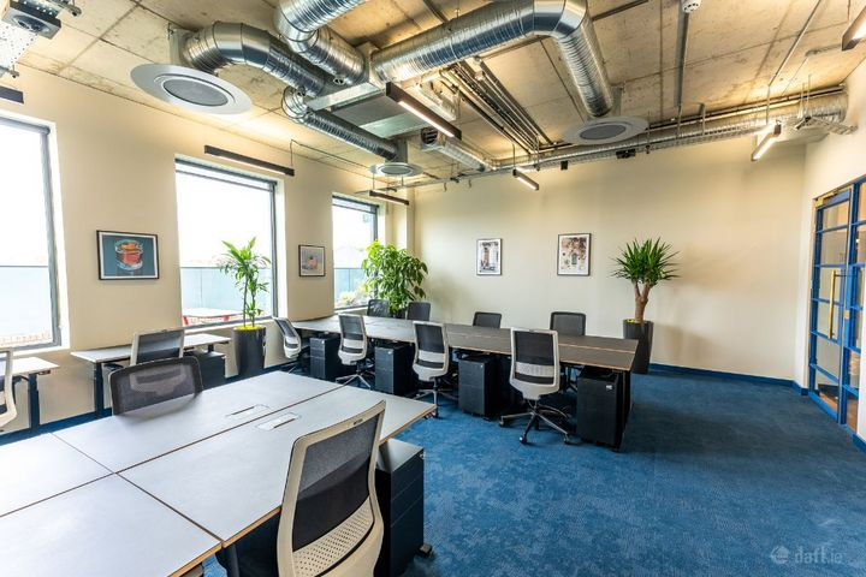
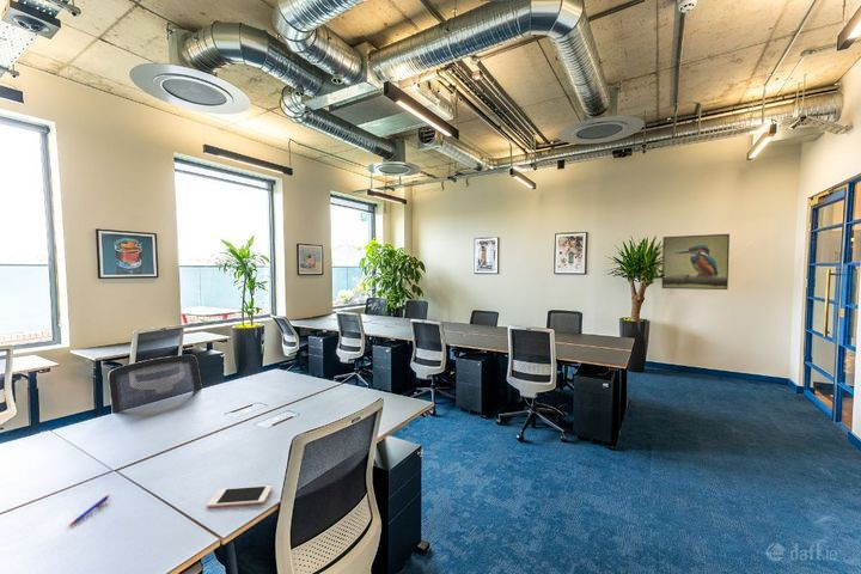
+ cell phone [206,484,273,508]
+ pen [68,494,111,527]
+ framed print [661,233,731,291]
